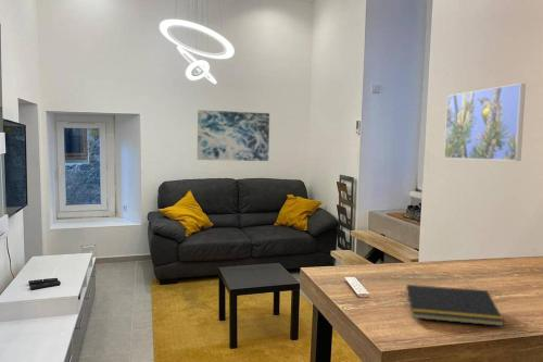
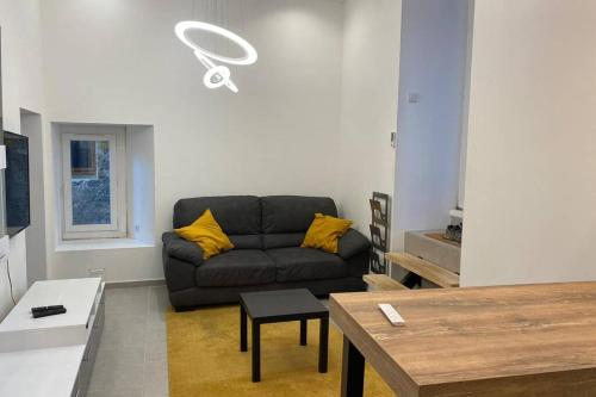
- notepad [404,284,505,327]
- wall art [197,109,270,162]
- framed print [443,83,527,162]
